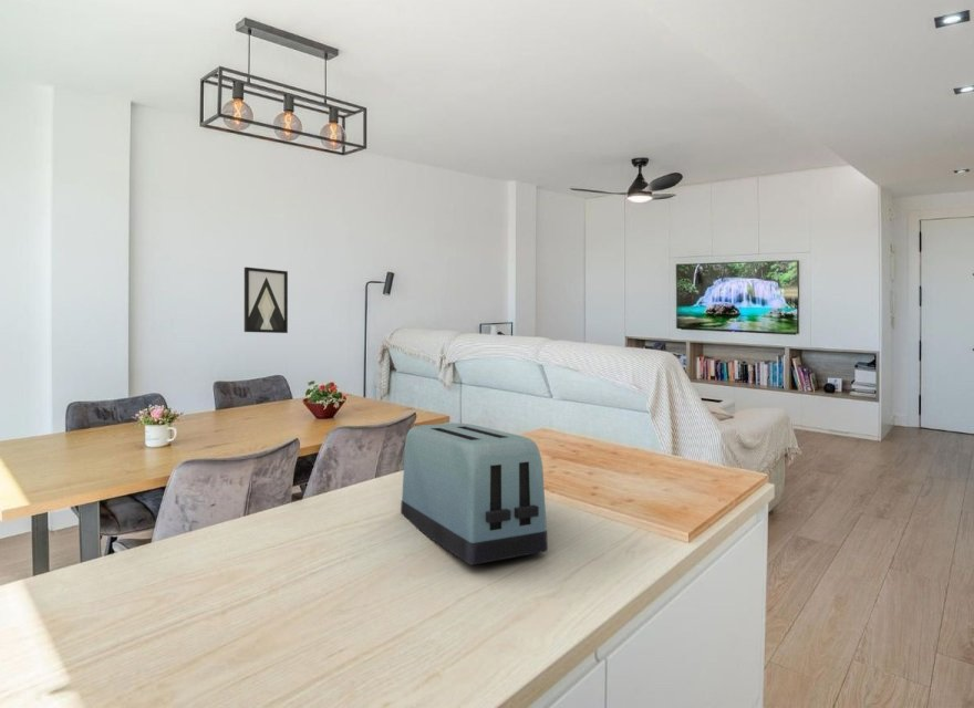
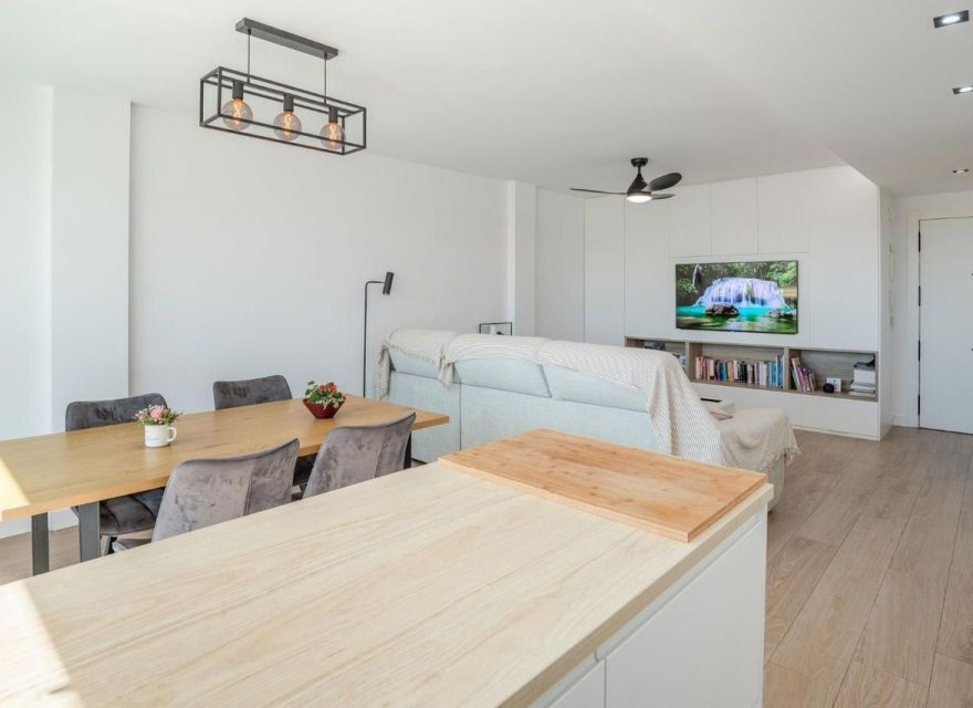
- wall art [244,266,289,334]
- toaster [400,423,549,566]
